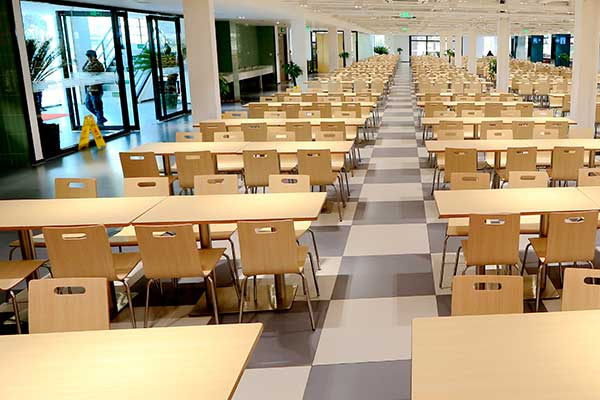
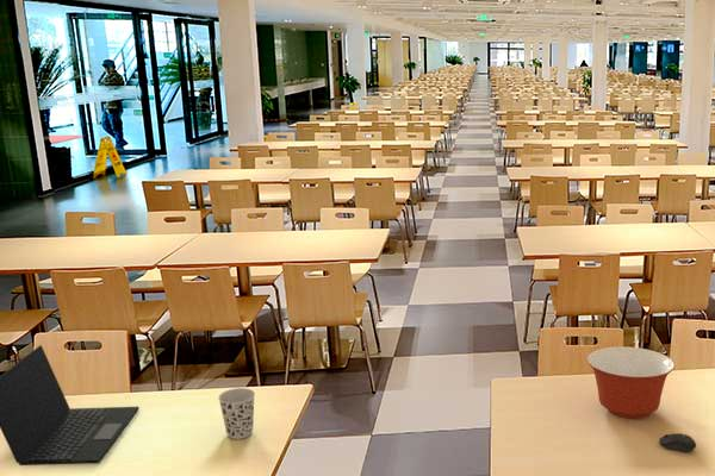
+ computer mouse [658,432,697,453]
+ cup [217,387,256,440]
+ mixing bowl [586,345,676,420]
+ laptop [0,344,141,466]
